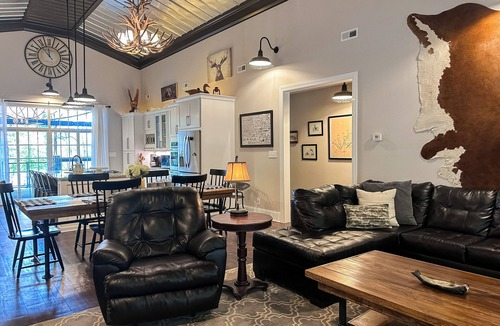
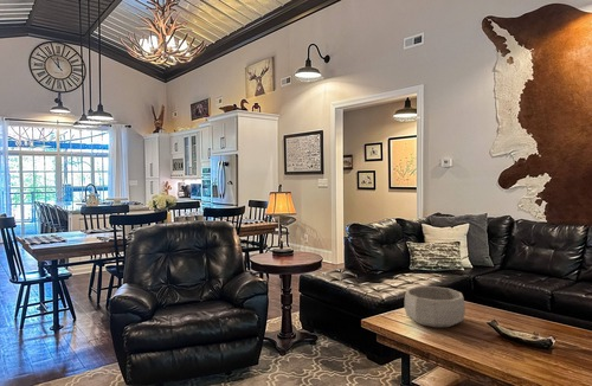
+ decorative bowl [404,285,466,328]
